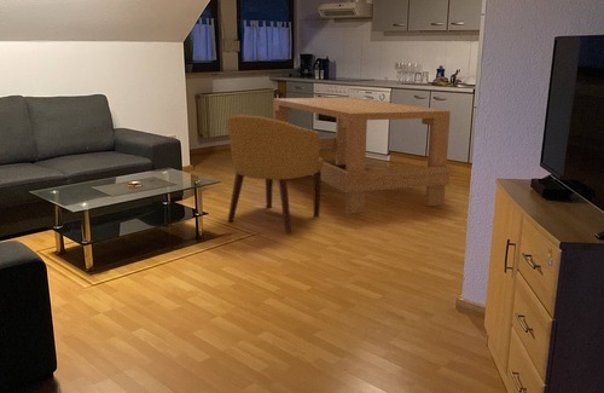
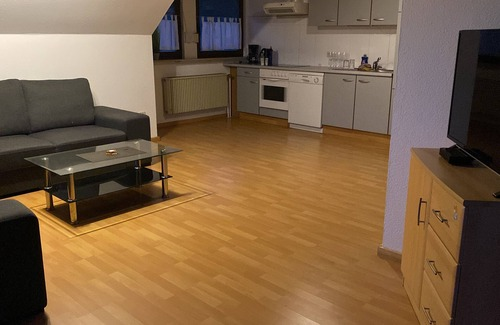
- chair [226,114,325,233]
- dining table [272,97,452,214]
